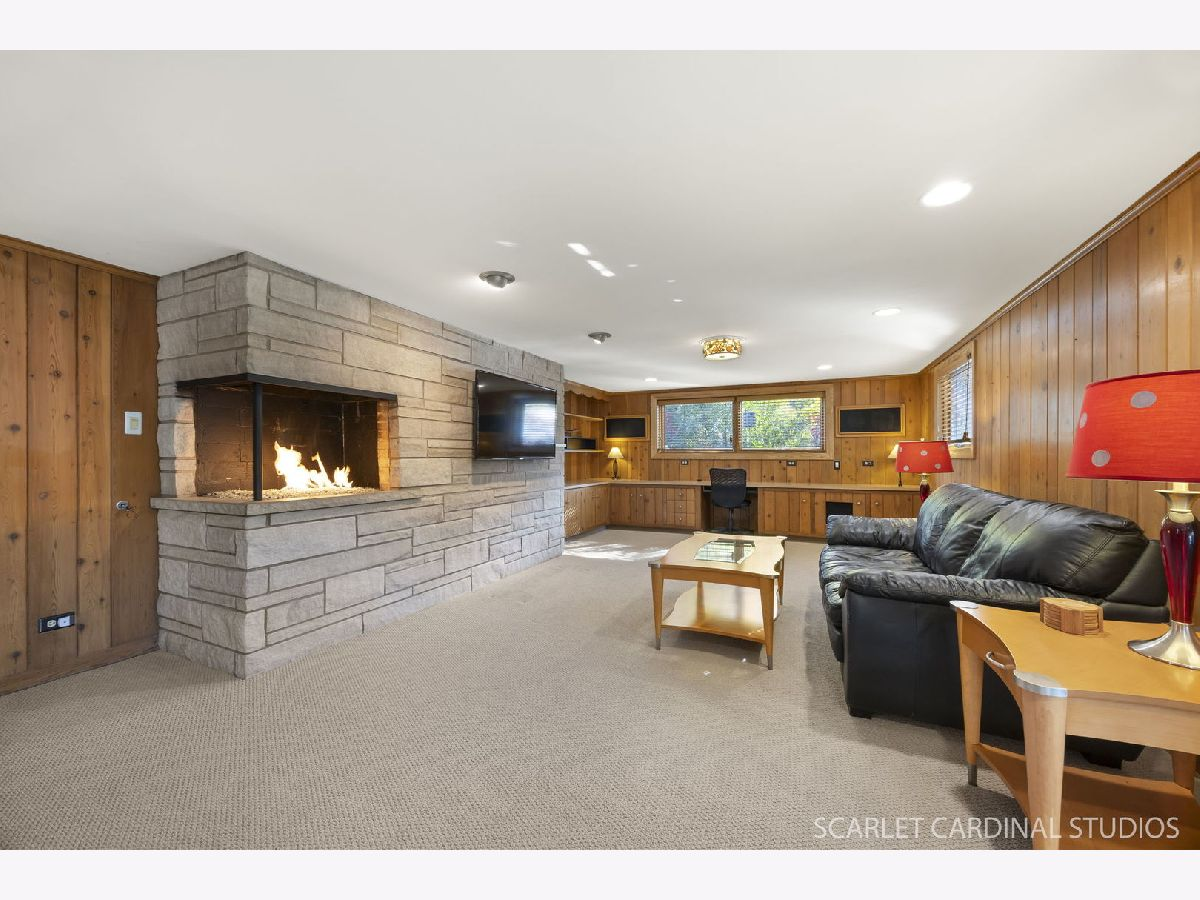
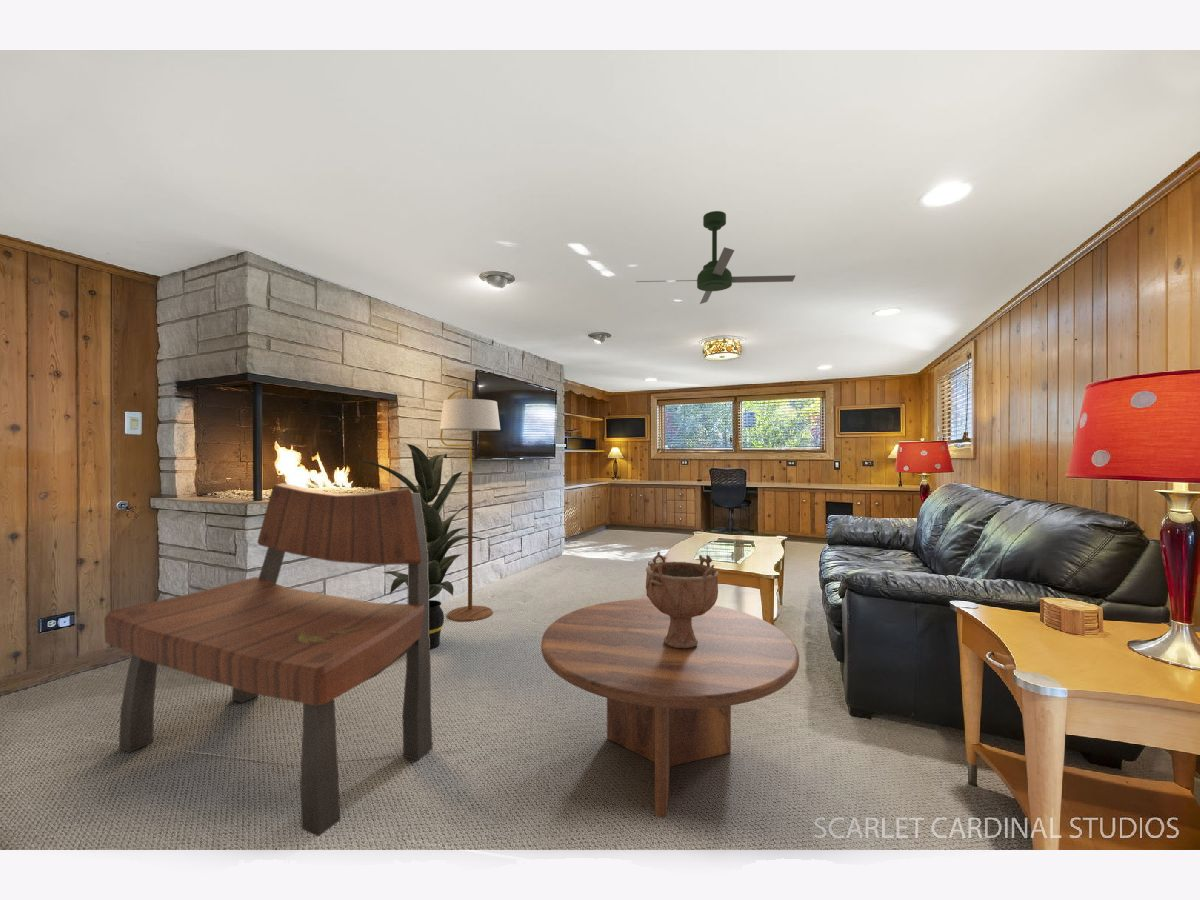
+ coffee table [540,598,800,818]
+ bench [103,482,434,838]
+ floor lamp [439,389,501,623]
+ decorative bowl [645,551,719,649]
+ indoor plant [355,442,487,650]
+ ceiling fan [635,210,796,305]
